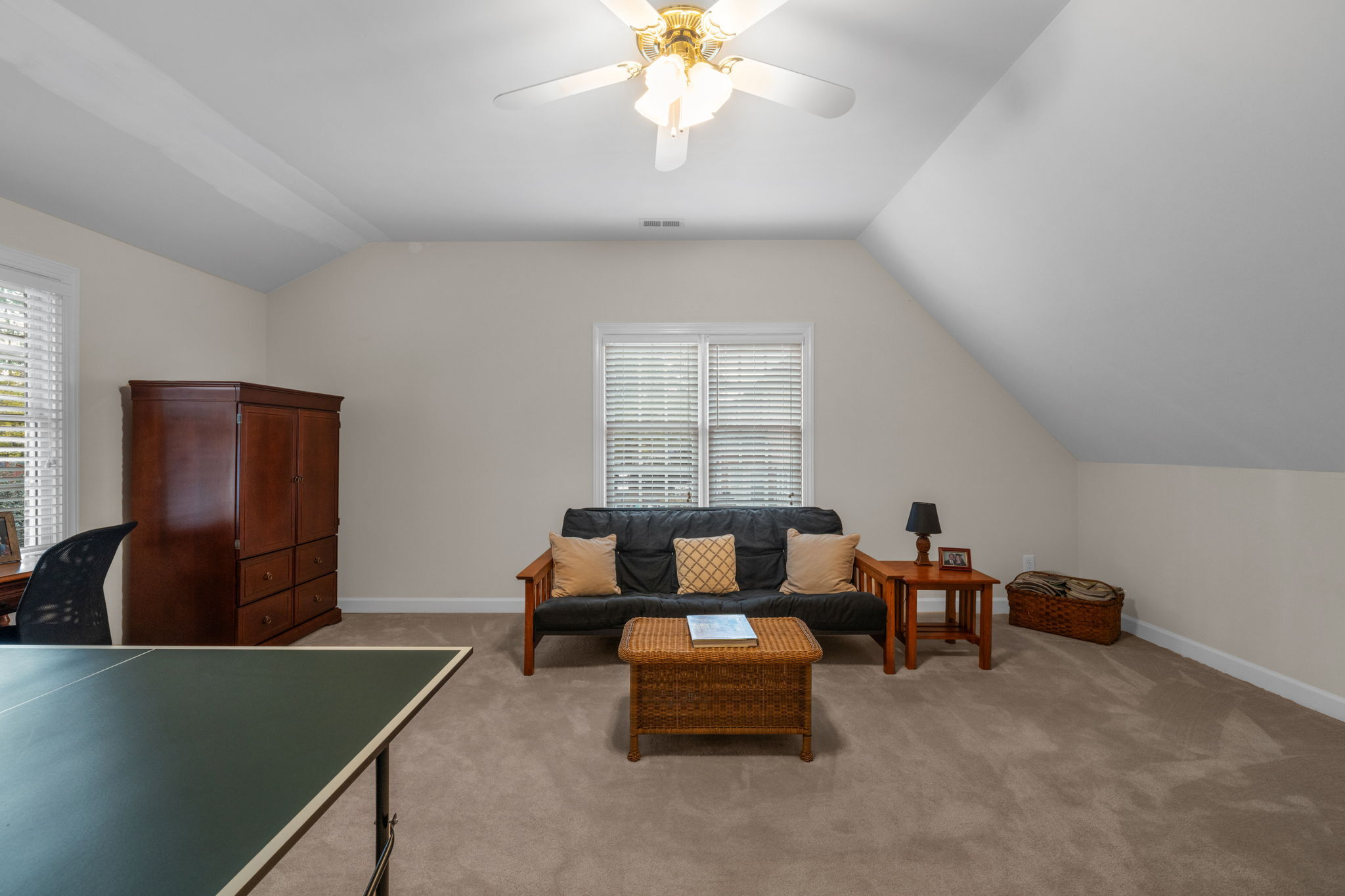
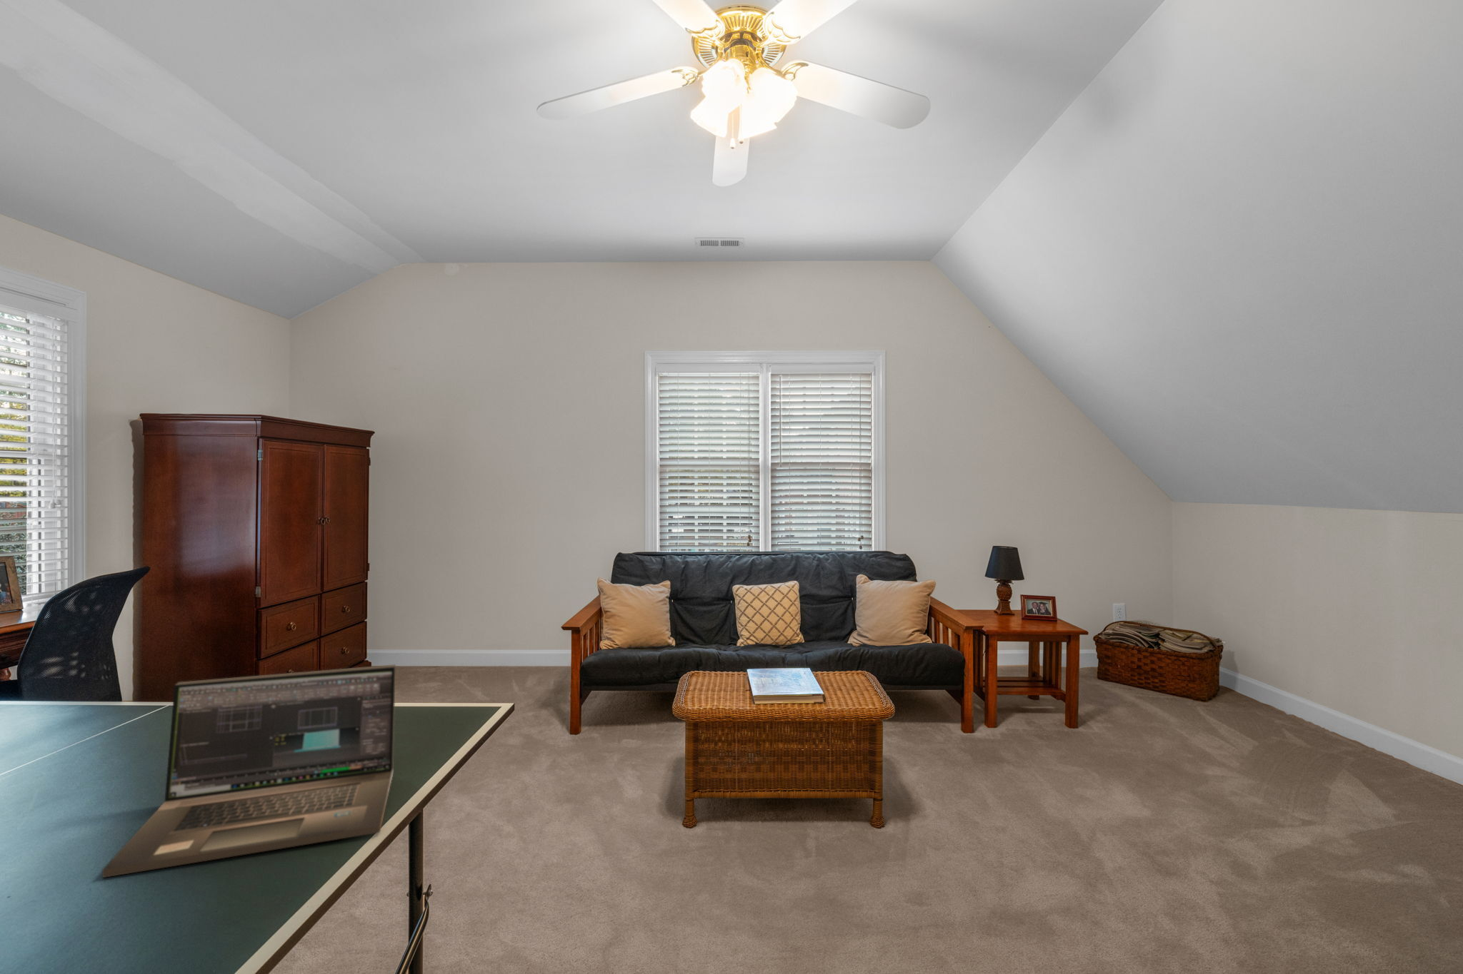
+ laptop [101,663,396,878]
